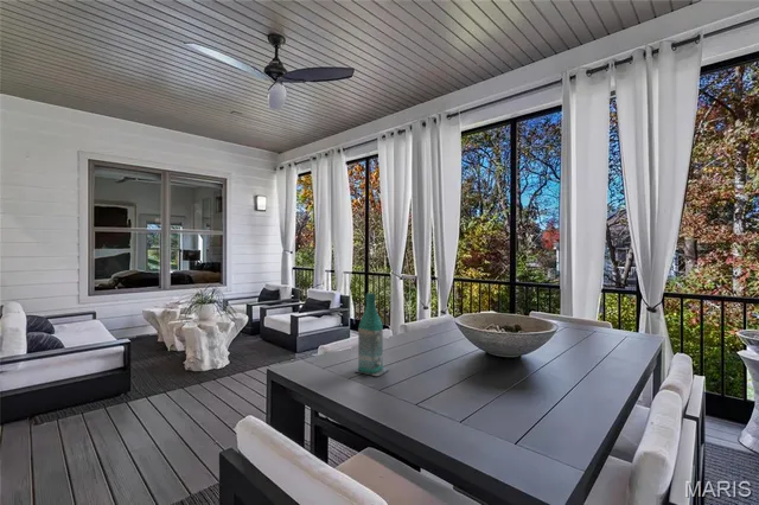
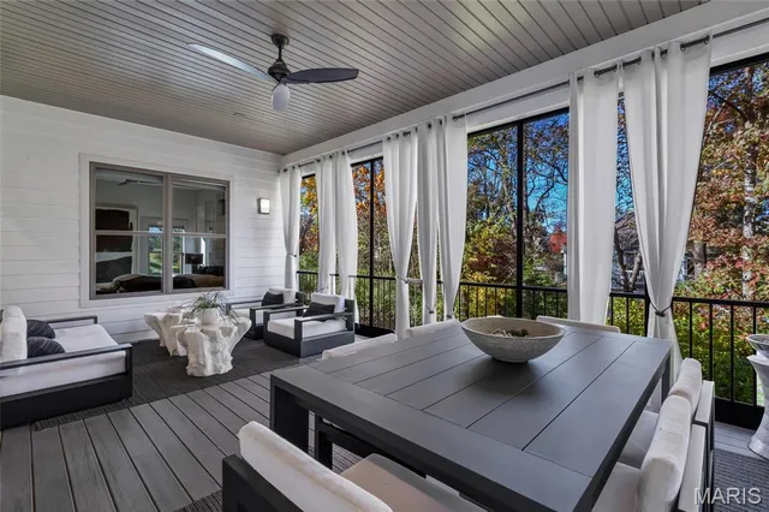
- bottle [353,292,389,377]
